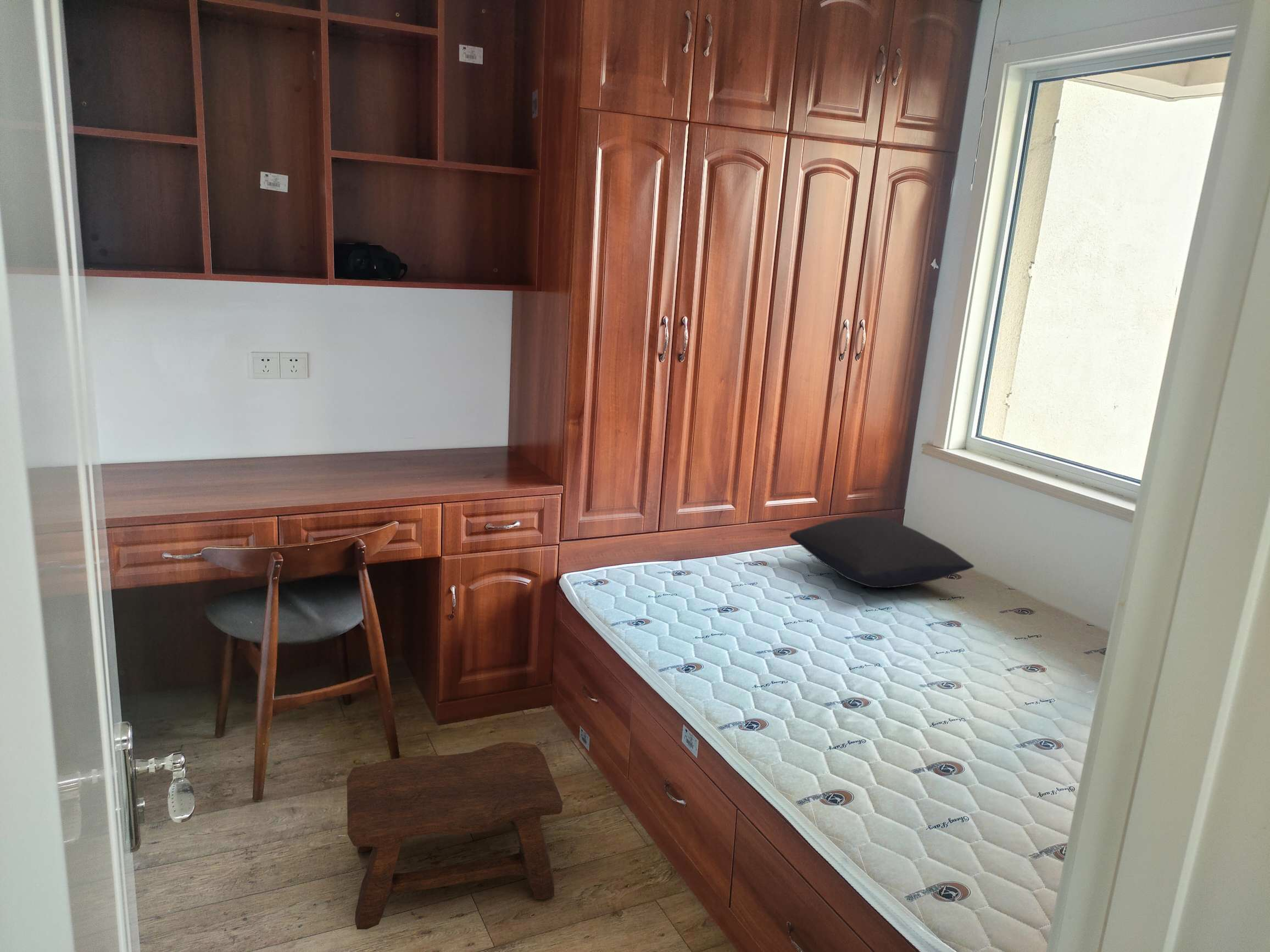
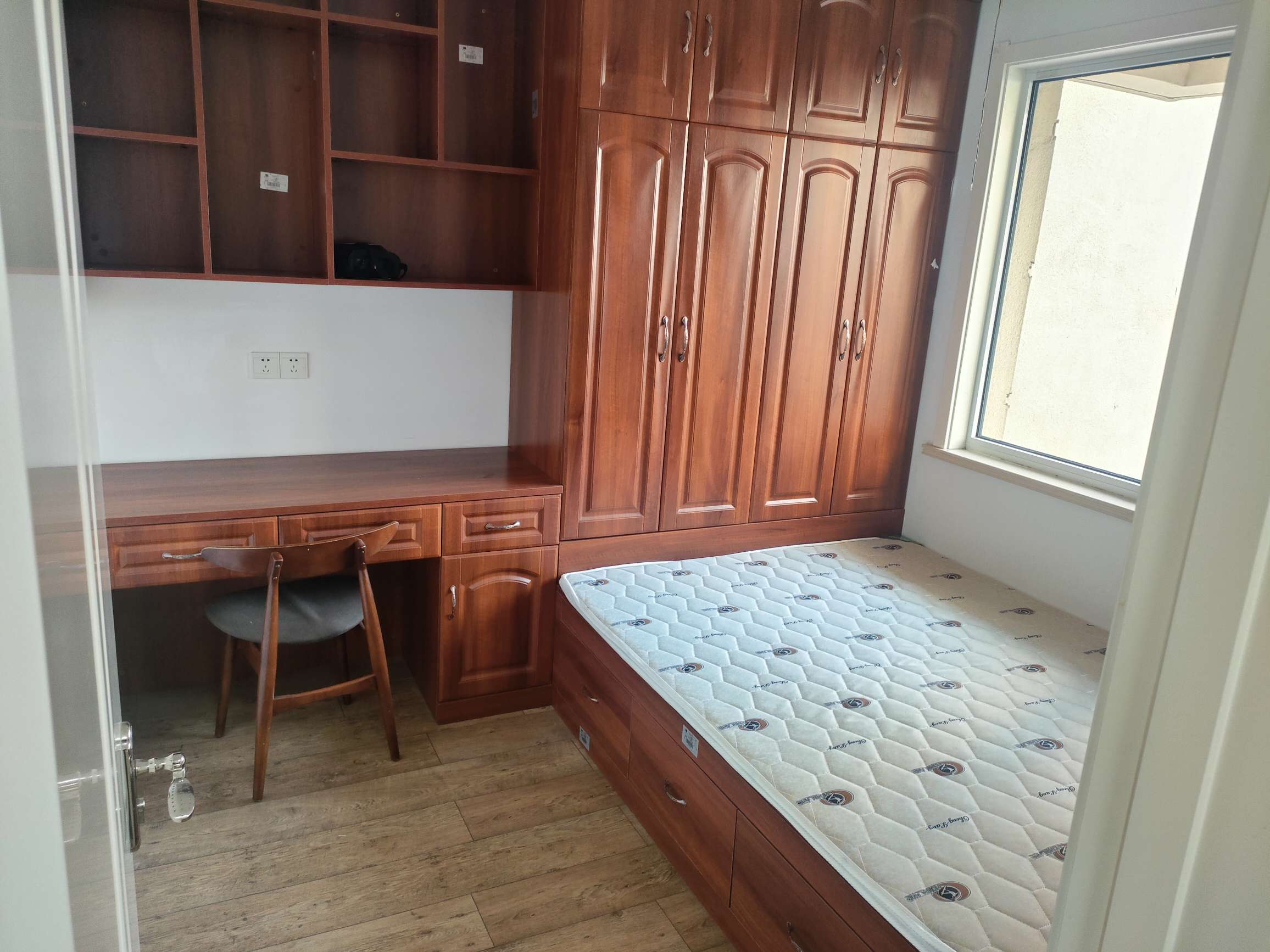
- pillow [789,516,974,589]
- stool [347,742,564,930]
